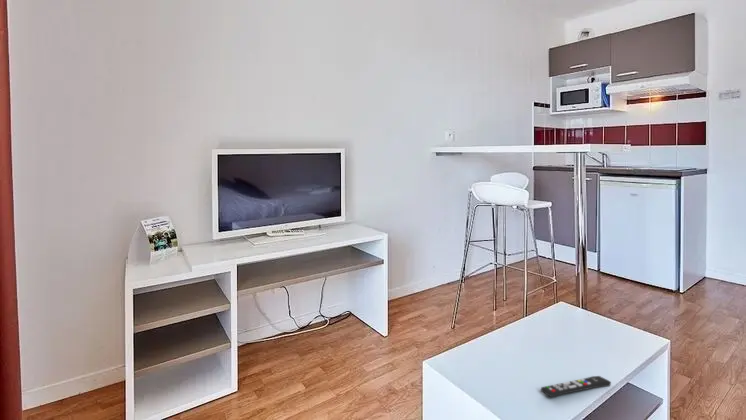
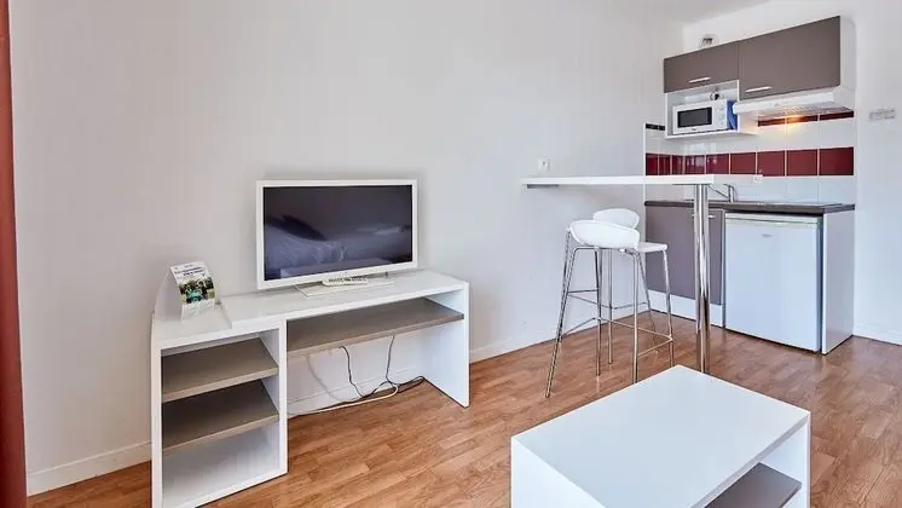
- remote control [540,375,612,398]
